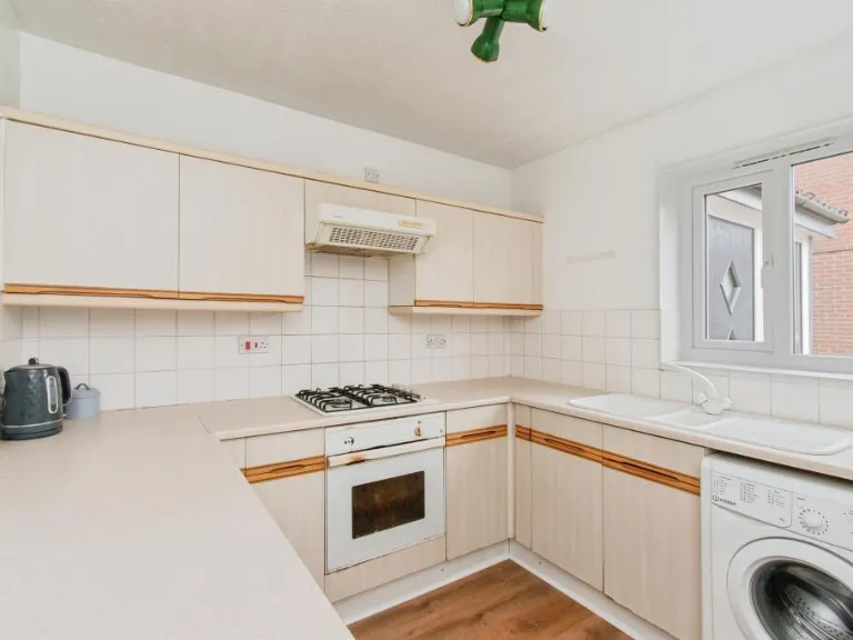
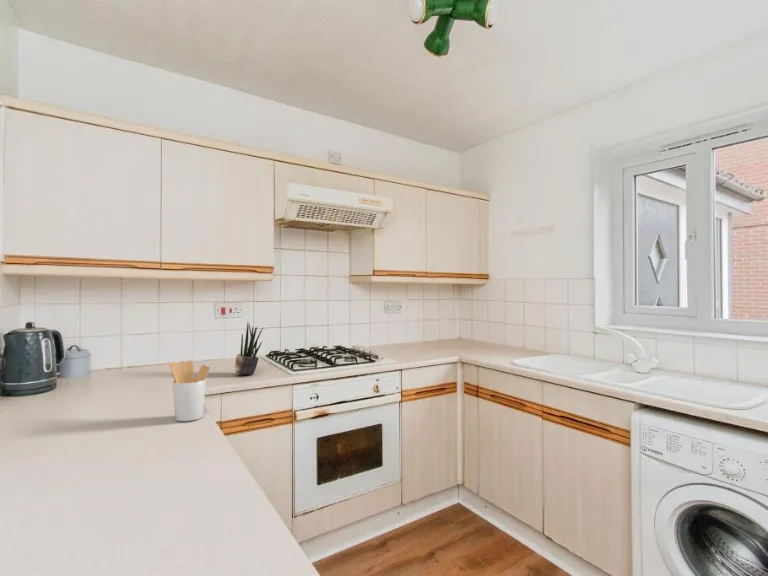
+ utensil holder [169,360,211,422]
+ potted plant [234,321,264,376]
